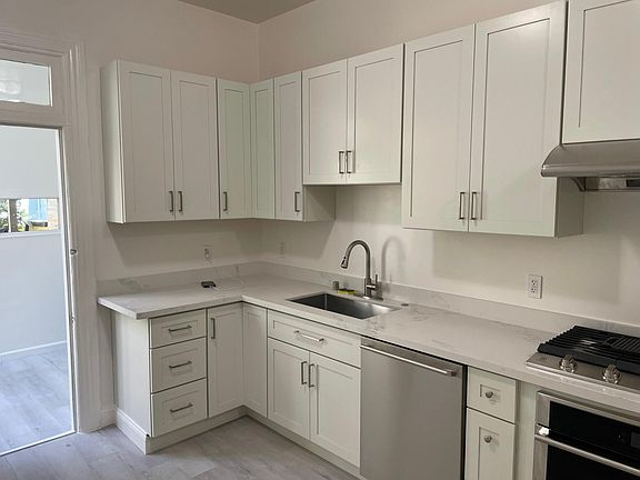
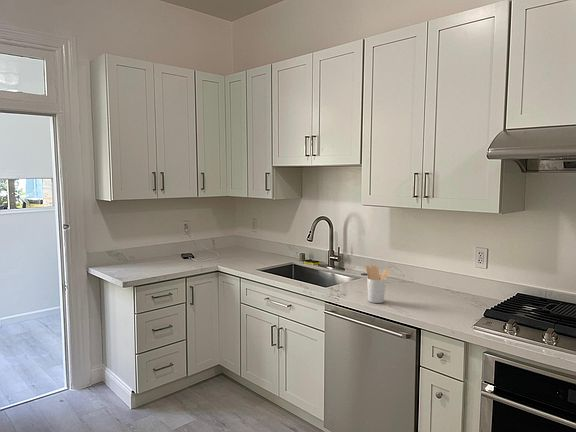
+ utensil holder [364,265,390,304]
